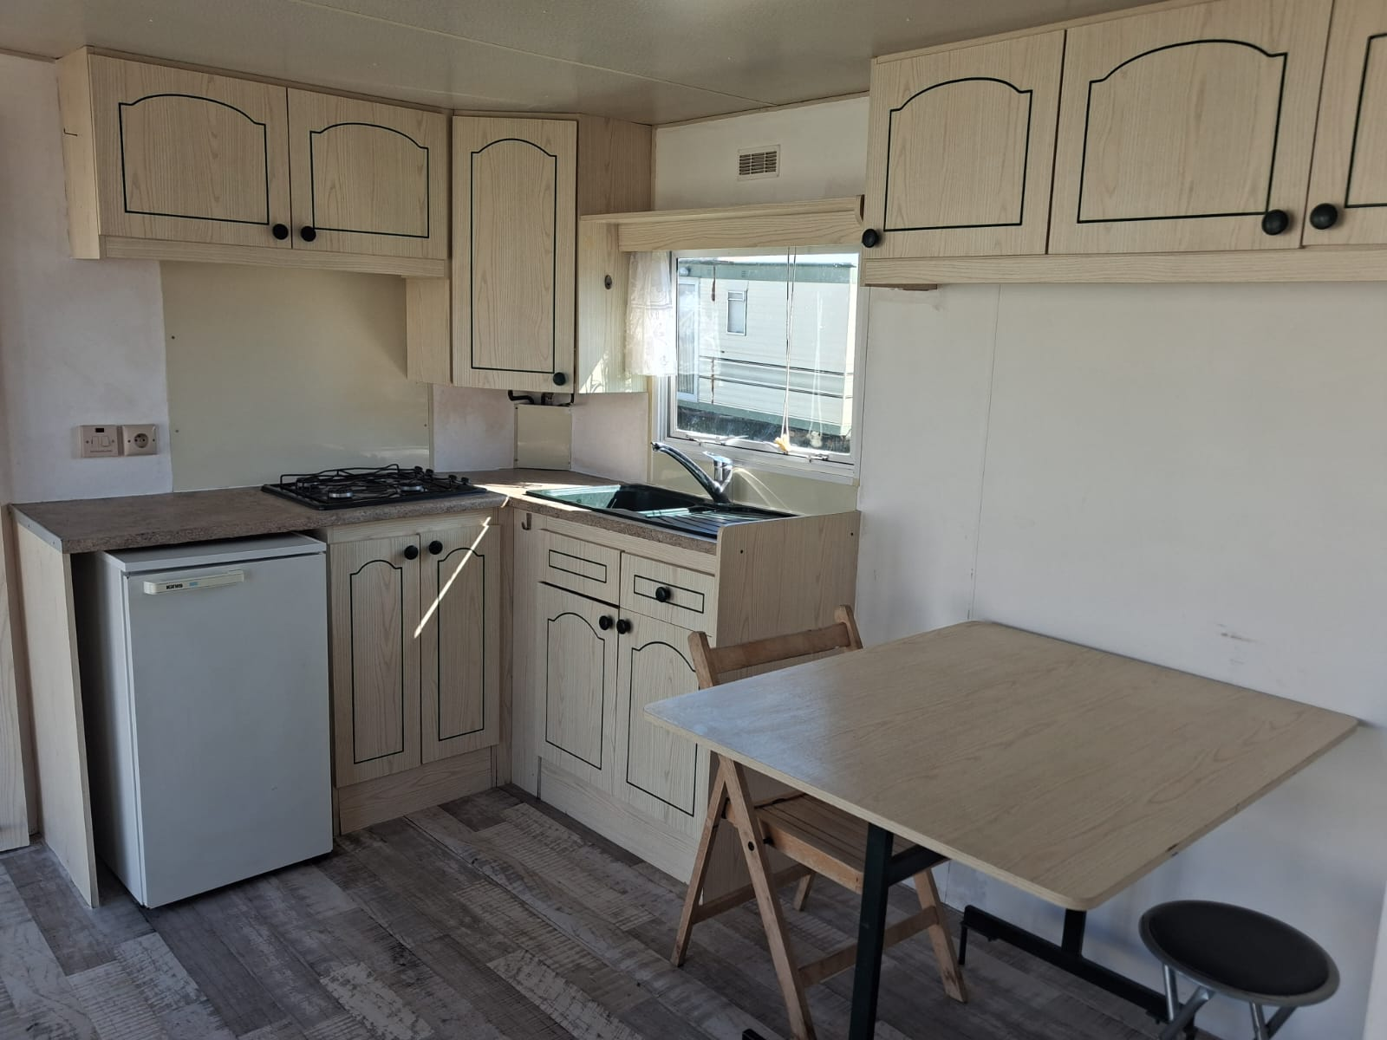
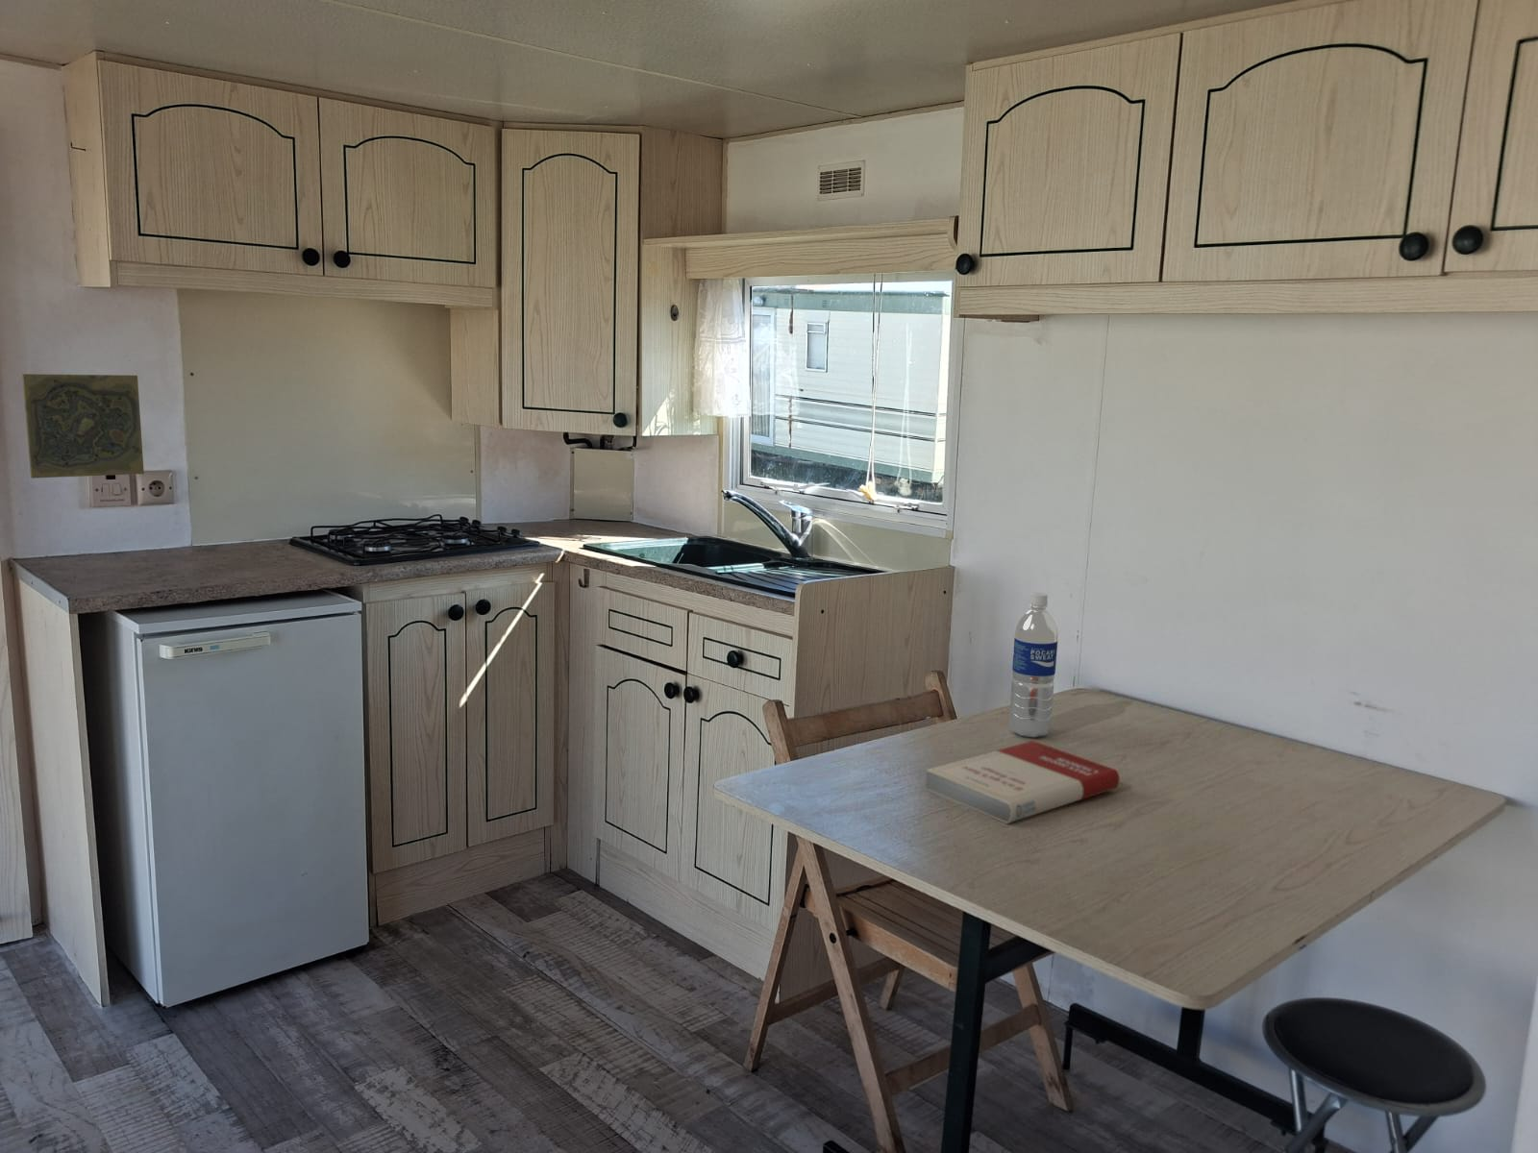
+ book [924,740,1121,825]
+ water bottle [1009,592,1058,738]
+ decorative tile [21,373,145,480]
